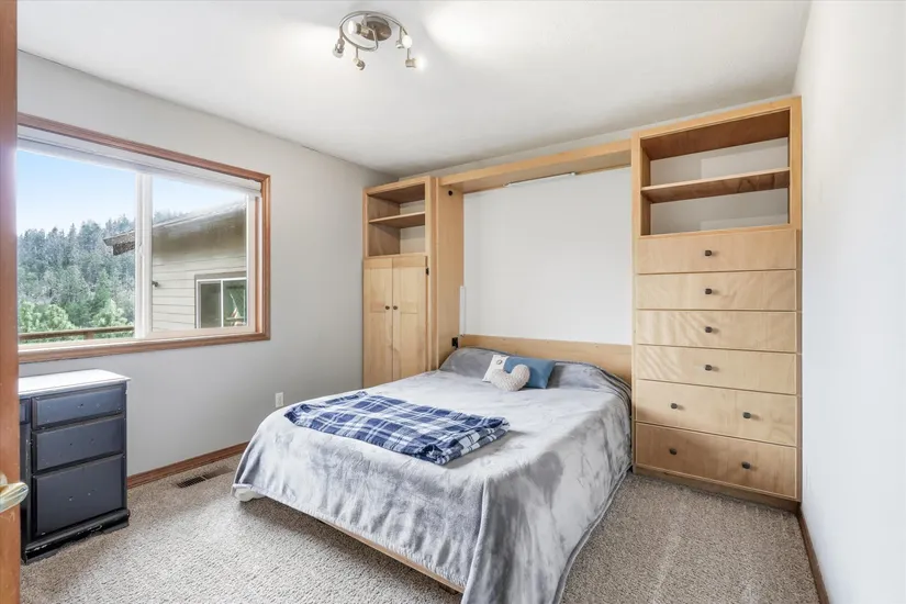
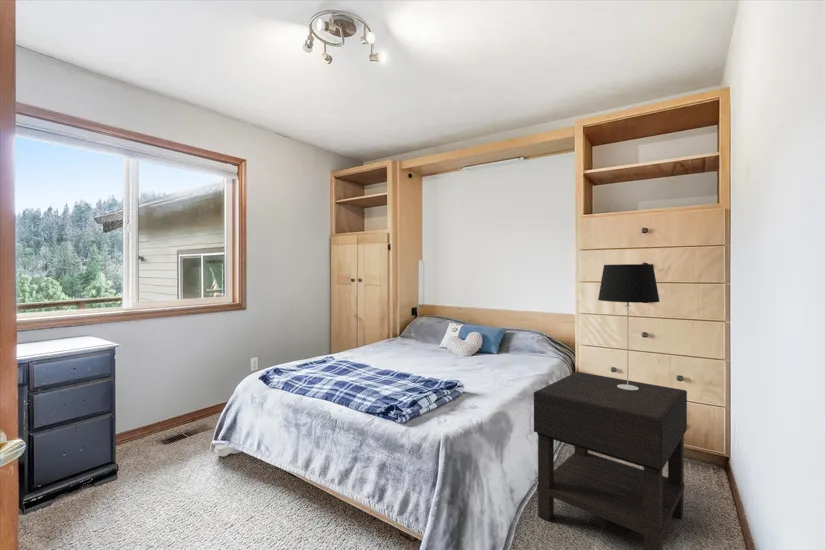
+ nightstand [533,371,688,550]
+ table lamp [597,263,661,390]
